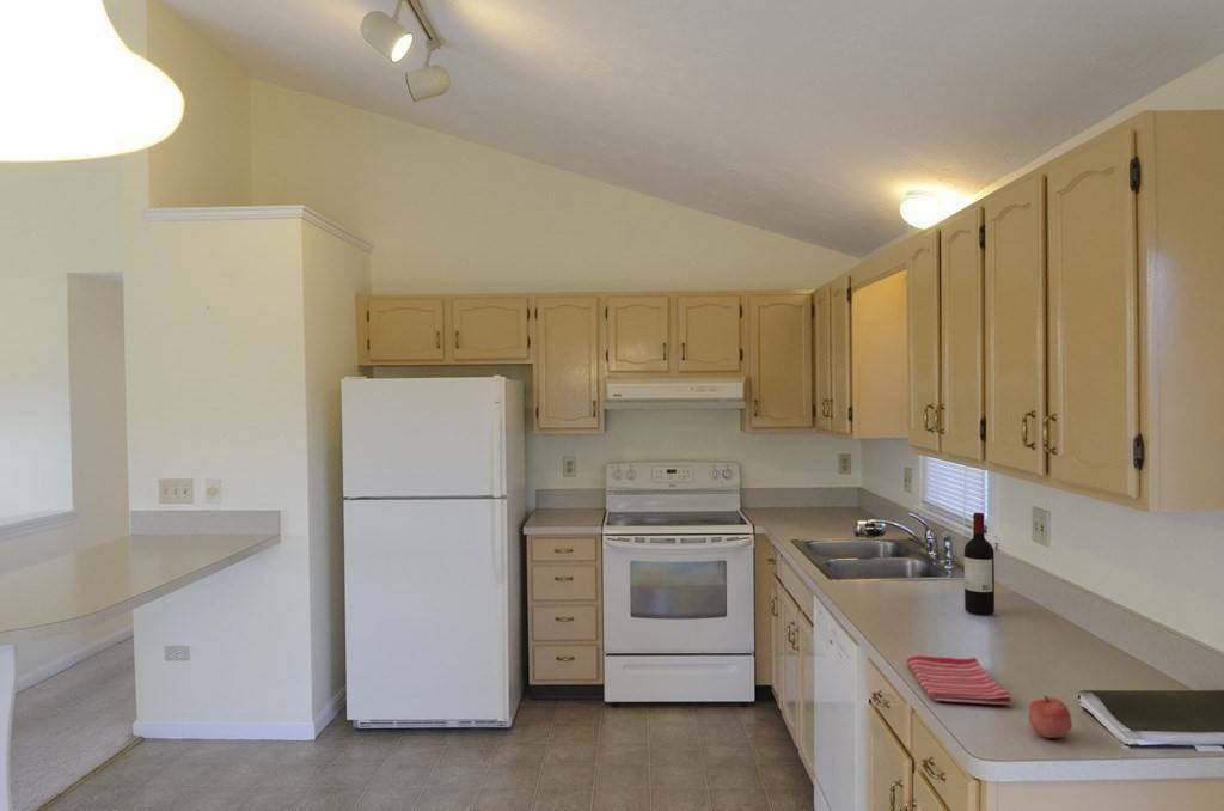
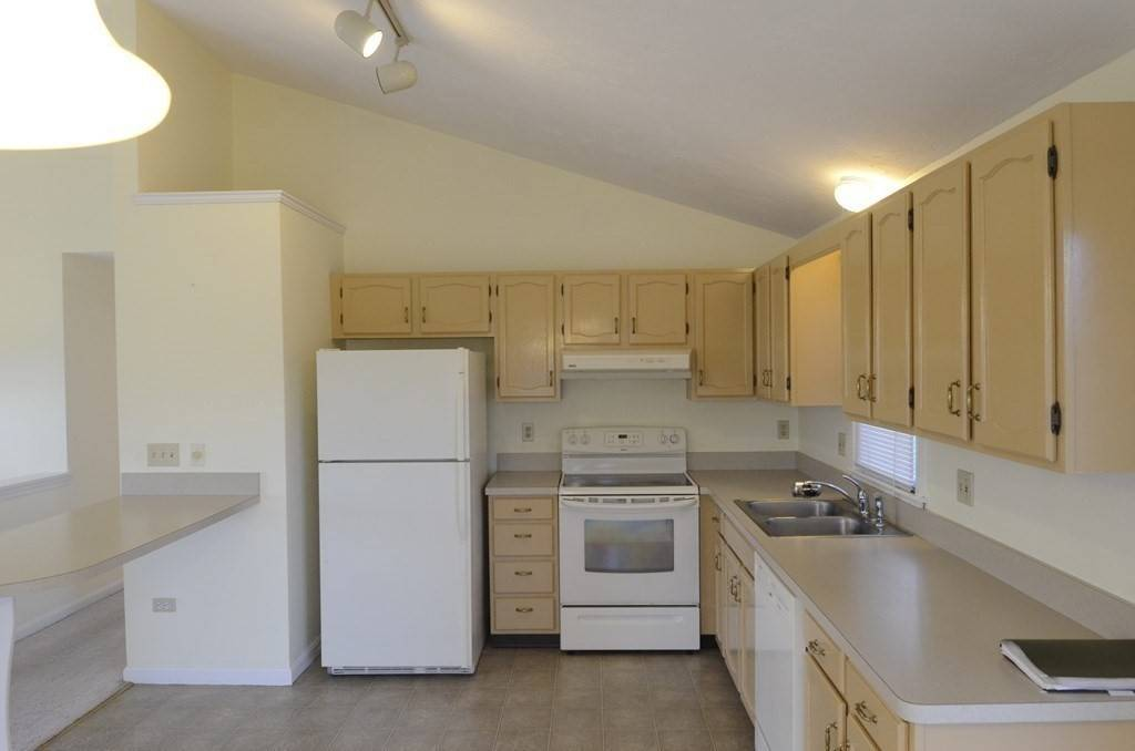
- dish towel [906,654,1012,706]
- wine bottle [963,512,996,616]
- apple [1028,694,1073,739]
